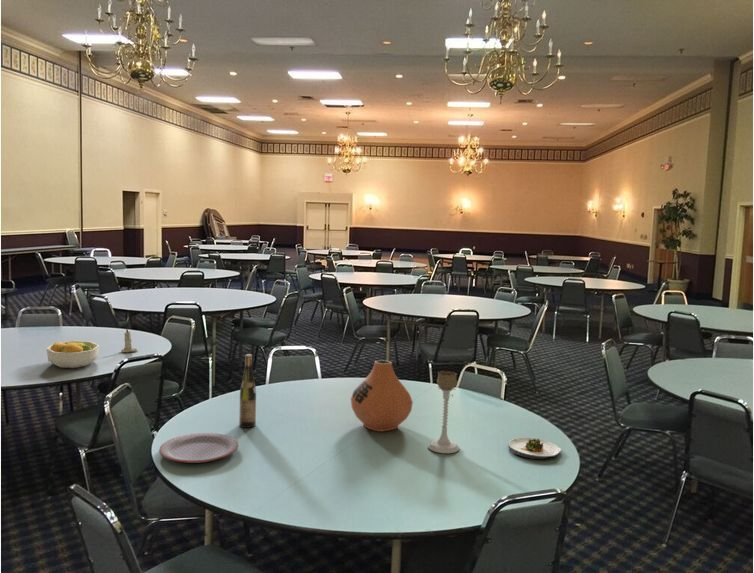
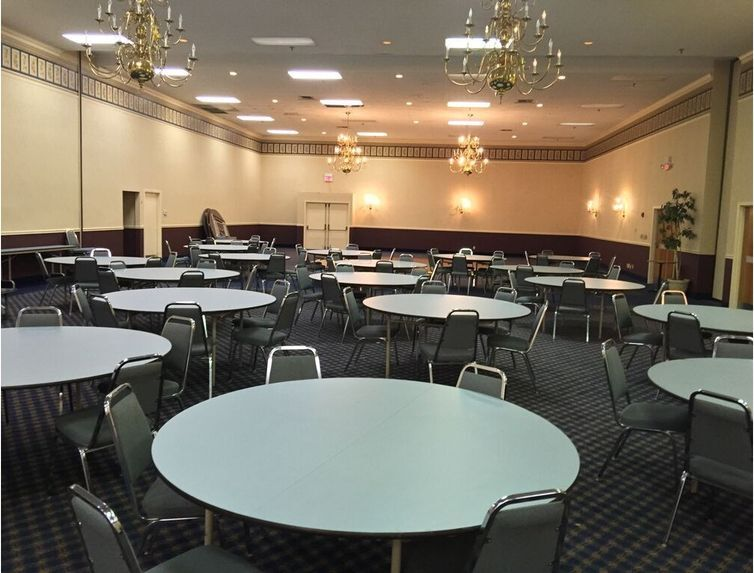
- plate [158,432,239,464]
- candle [120,328,138,353]
- fruit bowl [45,340,100,369]
- candle holder [427,370,460,454]
- wine bottle [238,354,257,429]
- vase [350,359,414,432]
- salad plate [507,437,562,460]
